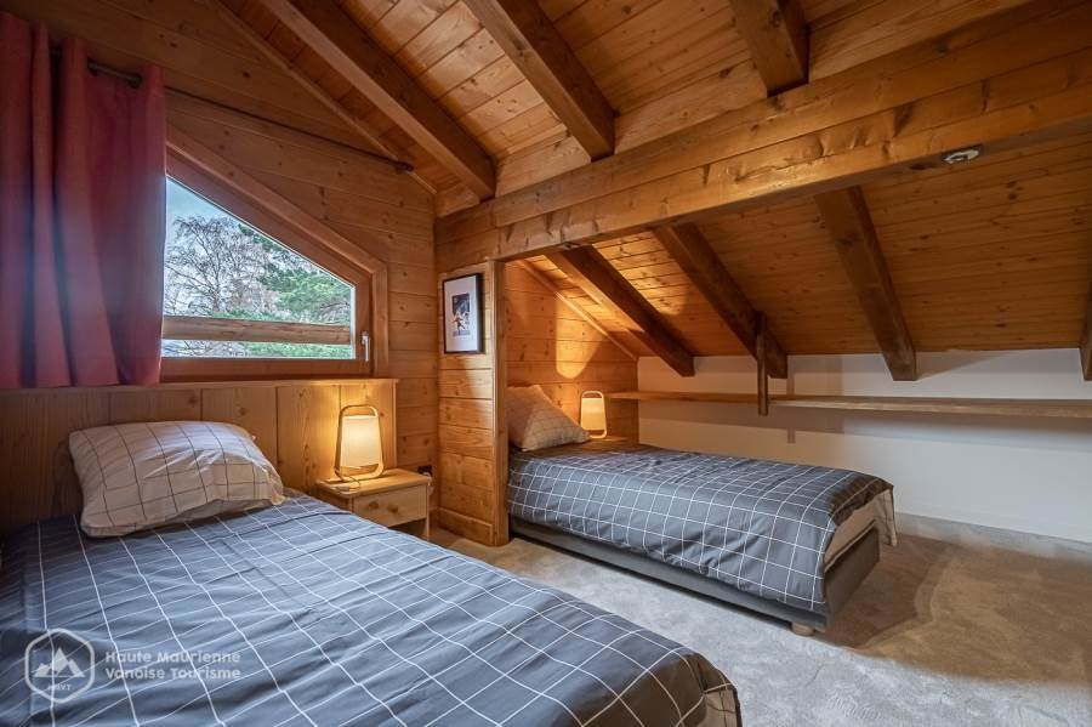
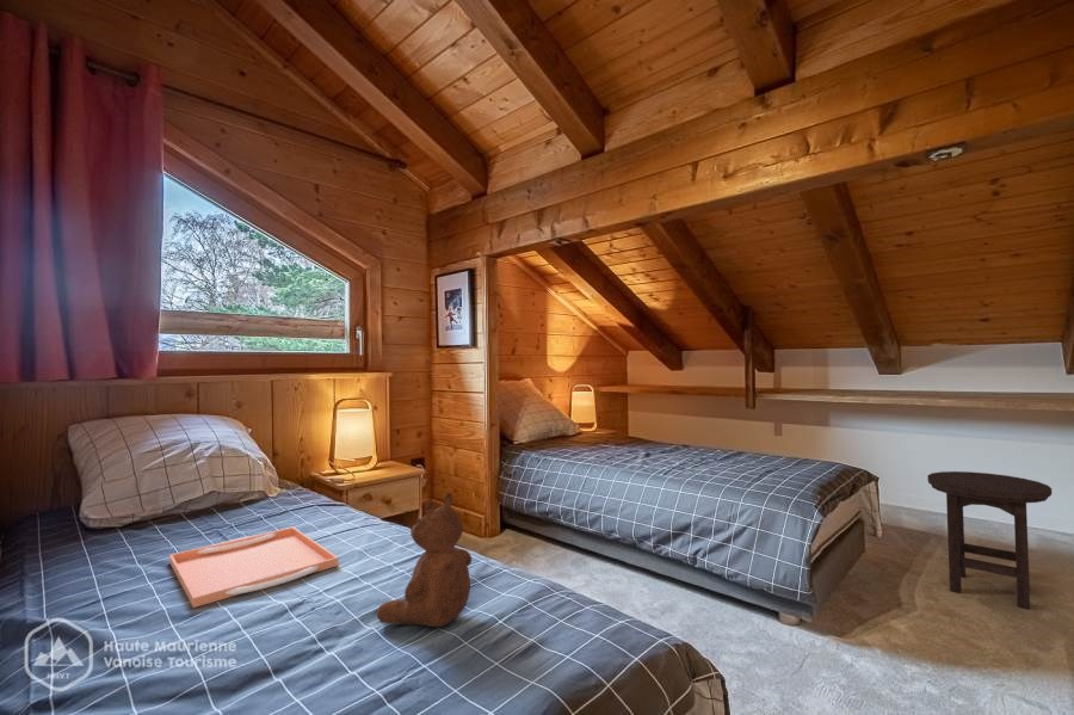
+ stool [926,470,1053,610]
+ serving tray [168,525,340,609]
+ teddy bear [376,492,473,628]
